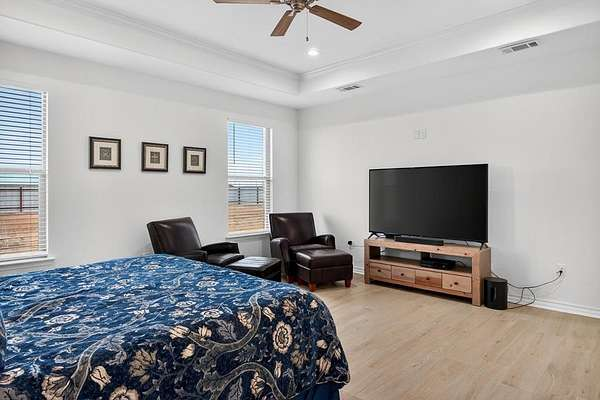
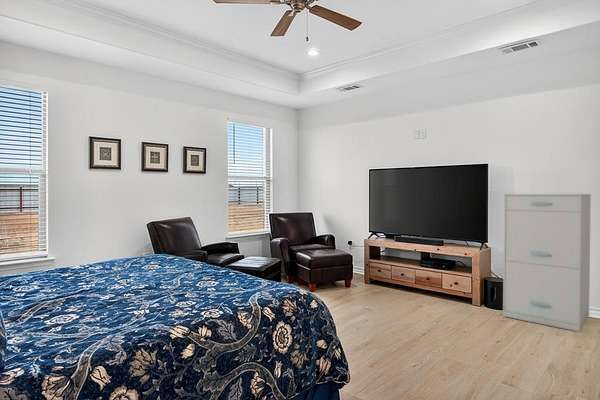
+ filing cabinet [502,193,592,333]
